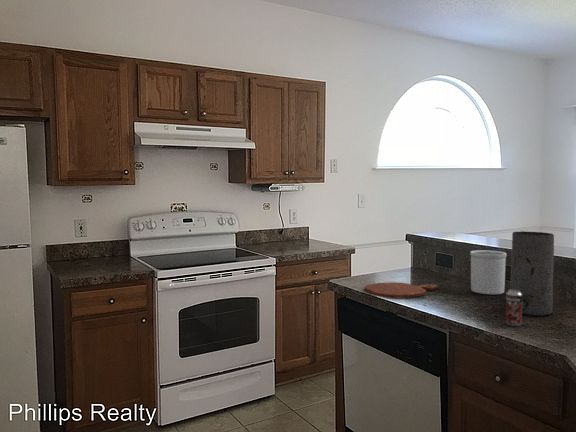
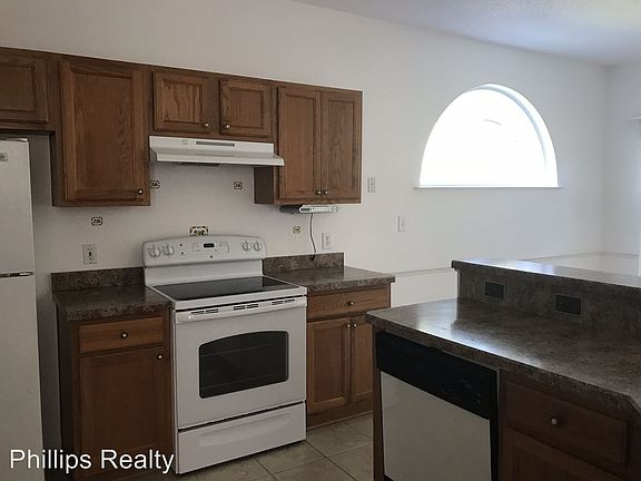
- utensil holder [469,249,508,295]
- beverage can [505,289,523,327]
- cutting board [363,281,439,299]
- vase [509,230,555,317]
